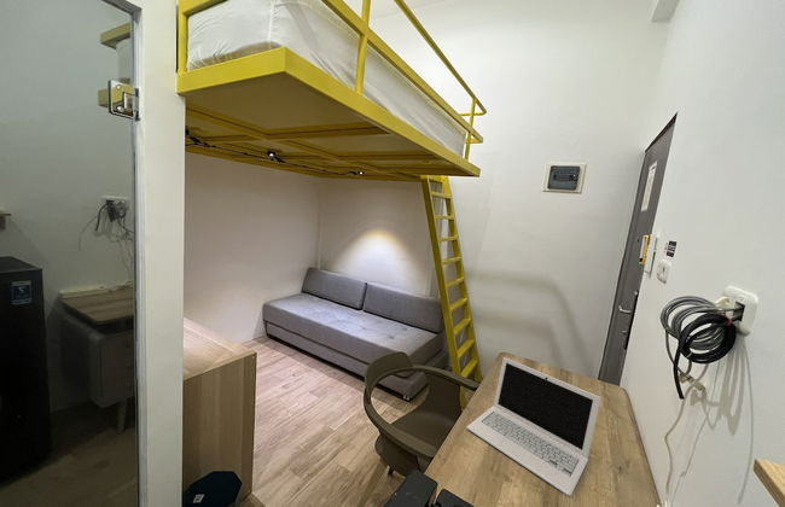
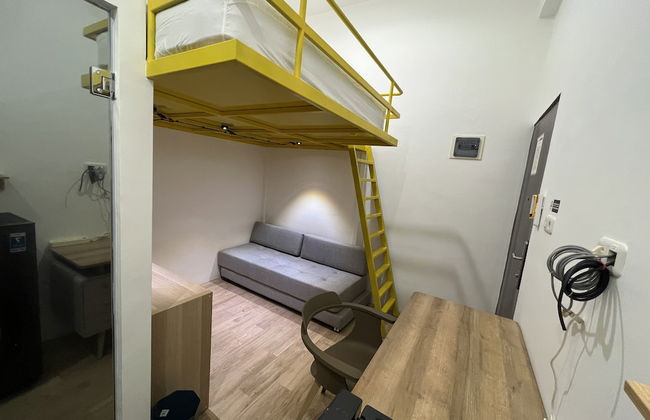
- laptop [466,356,601,497]
